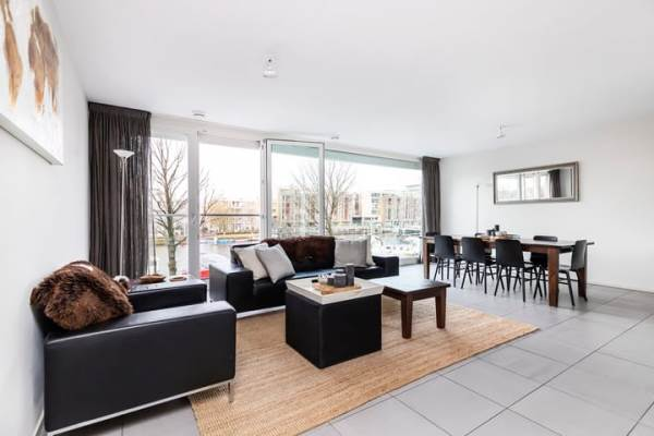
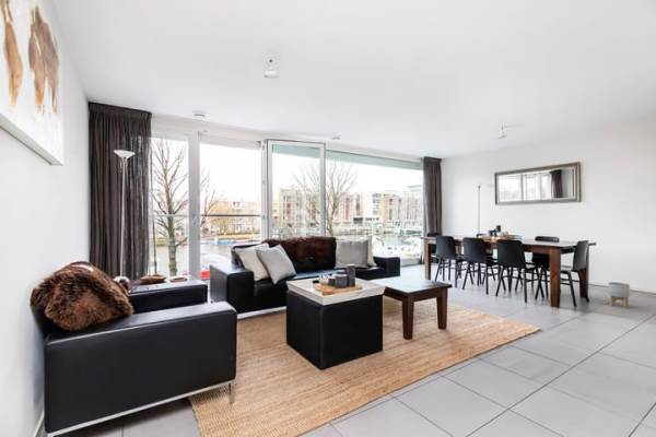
+ planter [608,281,631,308]
